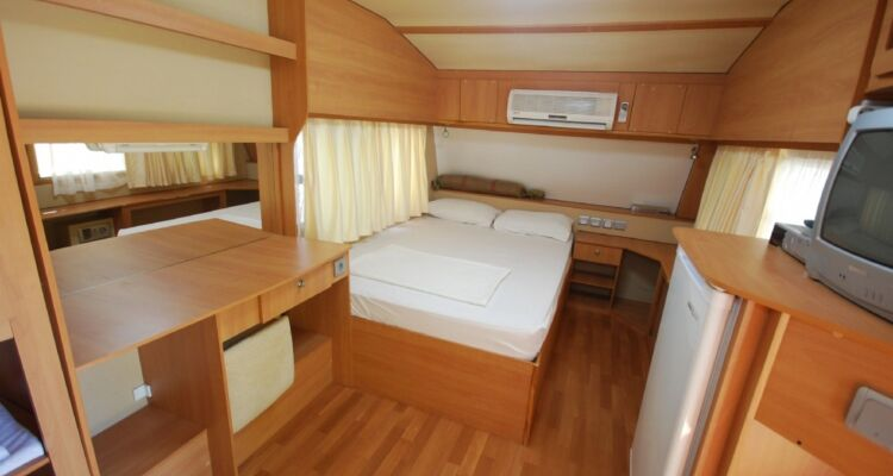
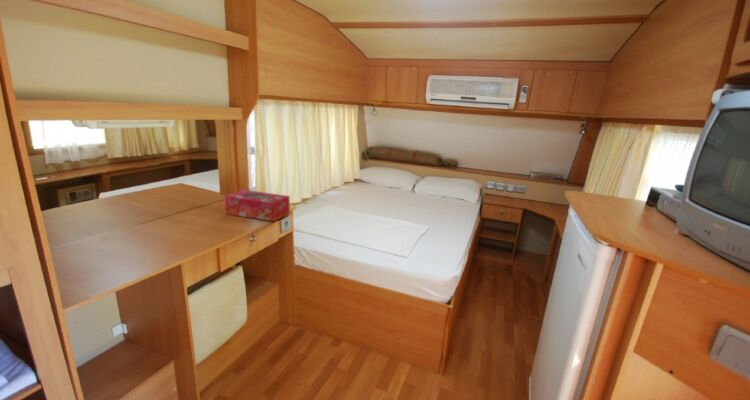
+ tissue box [224,189,291,222]
